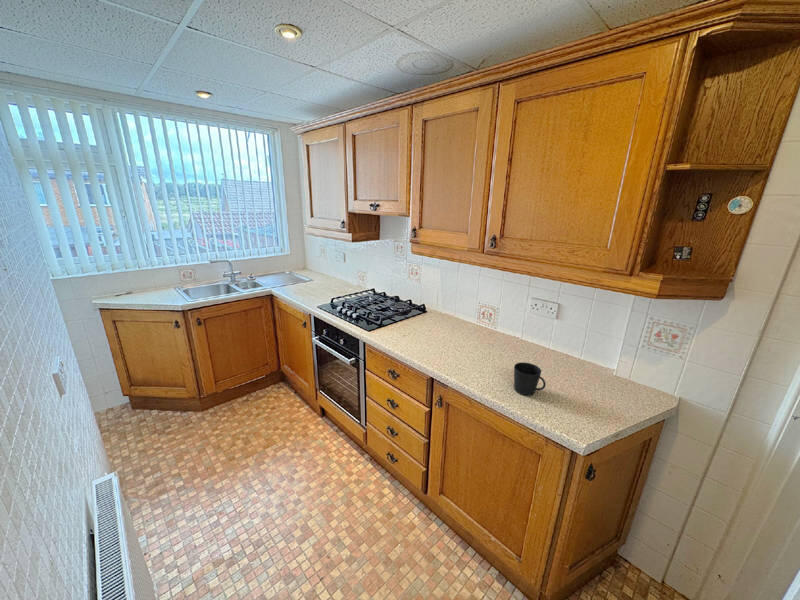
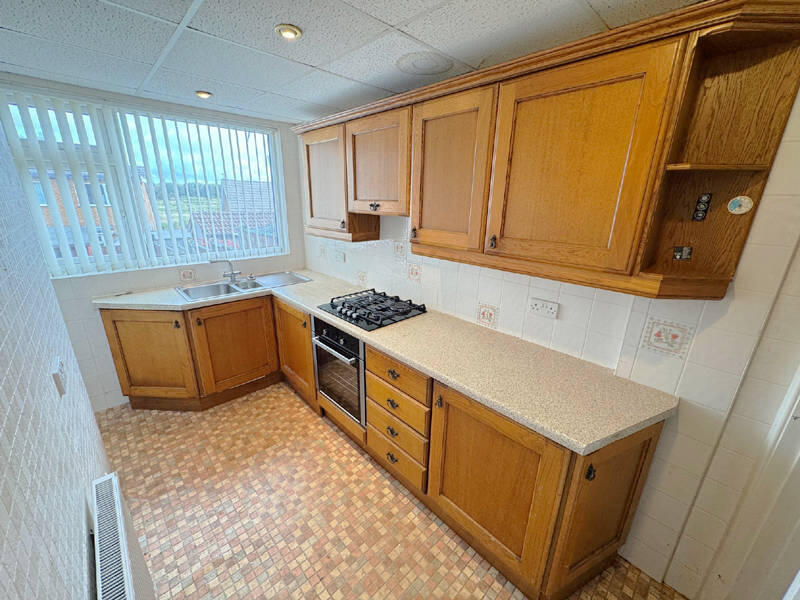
- cup [513,361,547,397]
